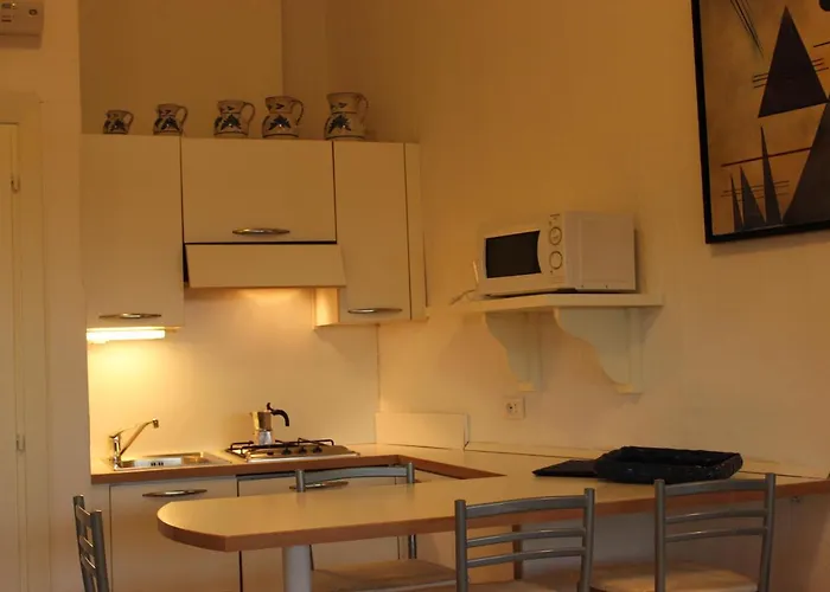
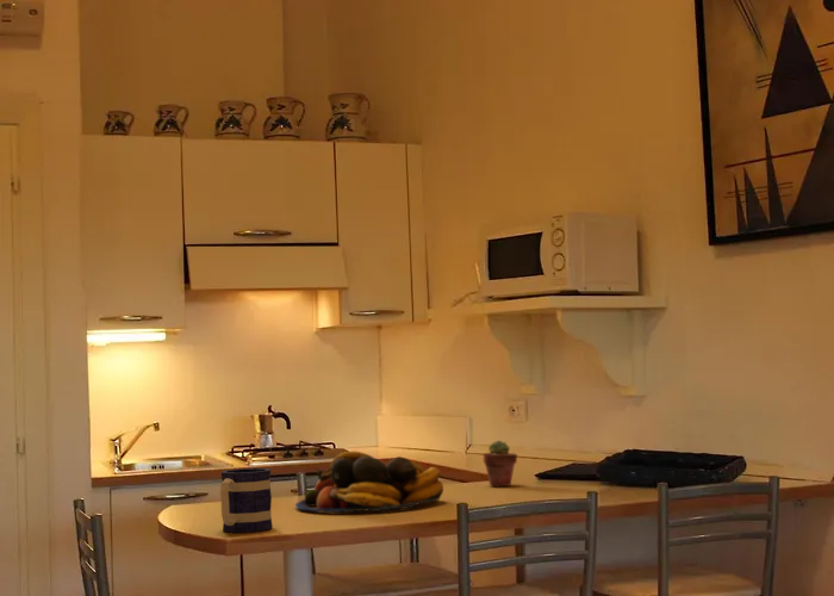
+ potted succulent [483,439,518,488]
+ fruit bowl [294,451,444,514]
+ mug [219,467,274,534]
